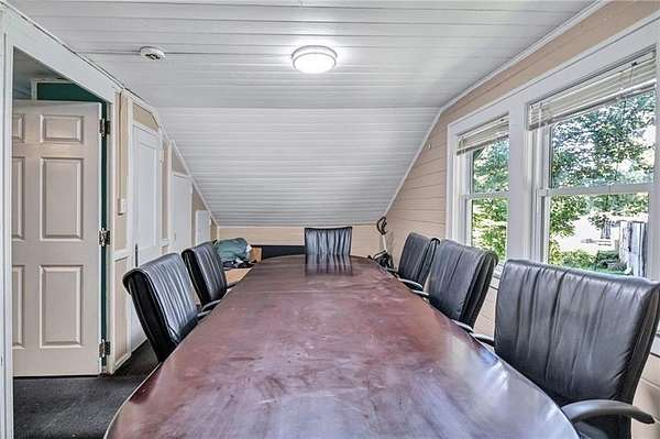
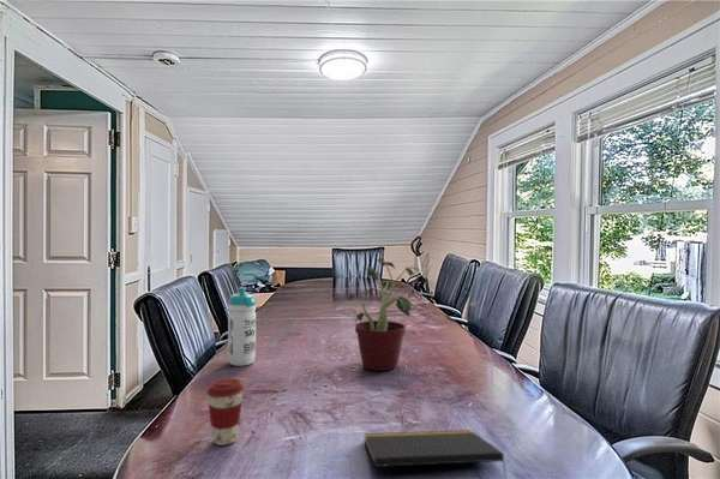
+ notepad [362,429,508,479]
+ coffee cup [205,377,245,447]
+ potted plant [343,256,422,372]
+ water bottle [227,286,257,367]
